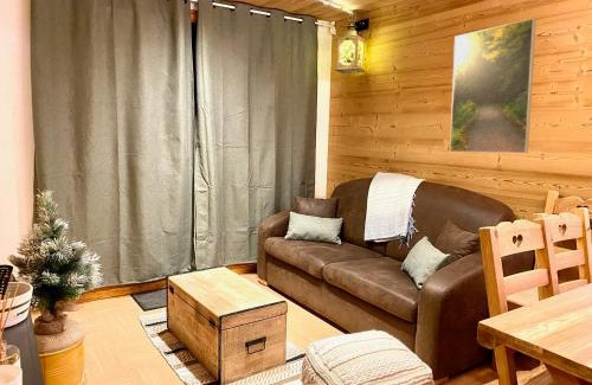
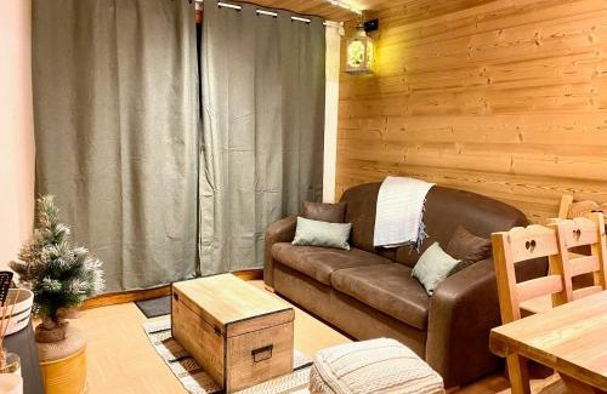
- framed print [449,17,538,154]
